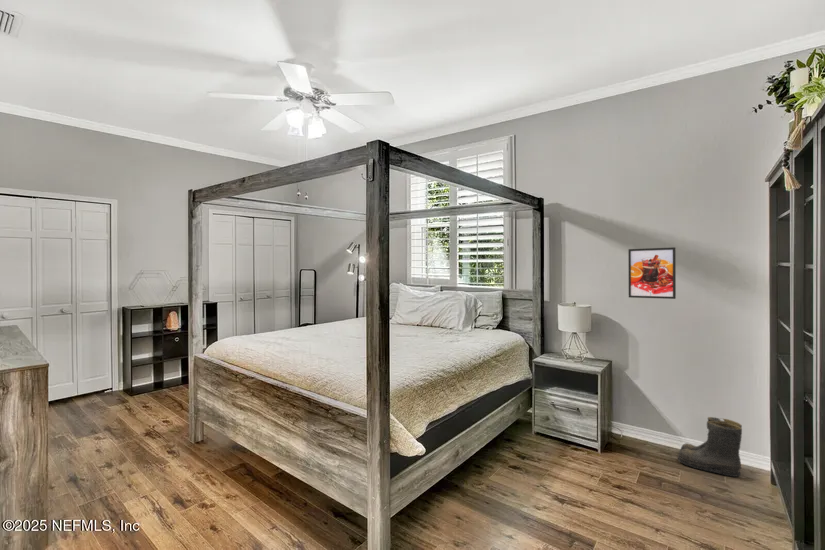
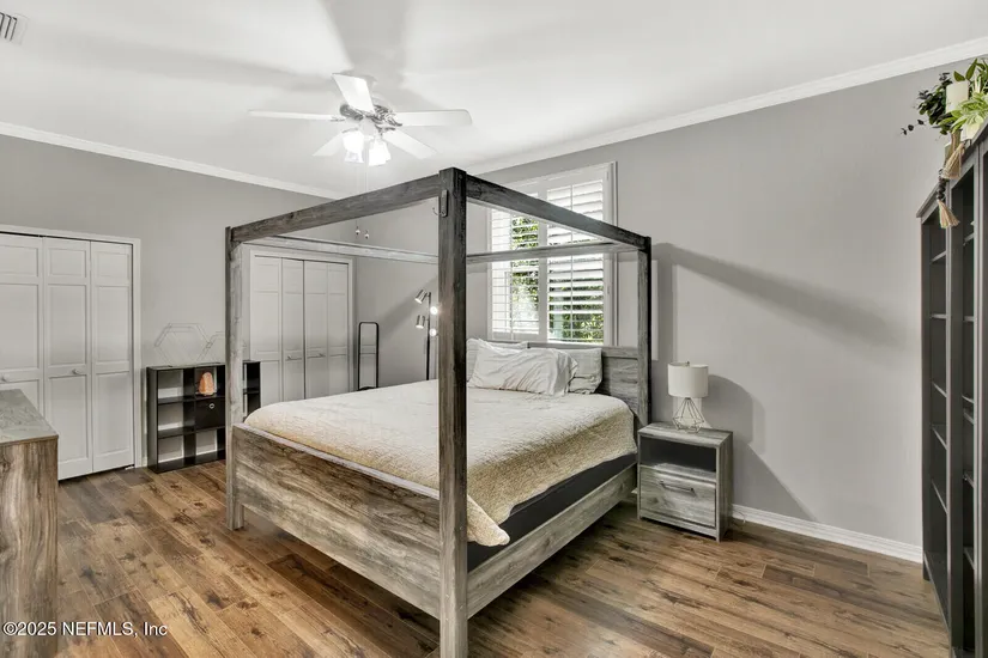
- boots [677,416,743,478]
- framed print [627,246,677,300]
